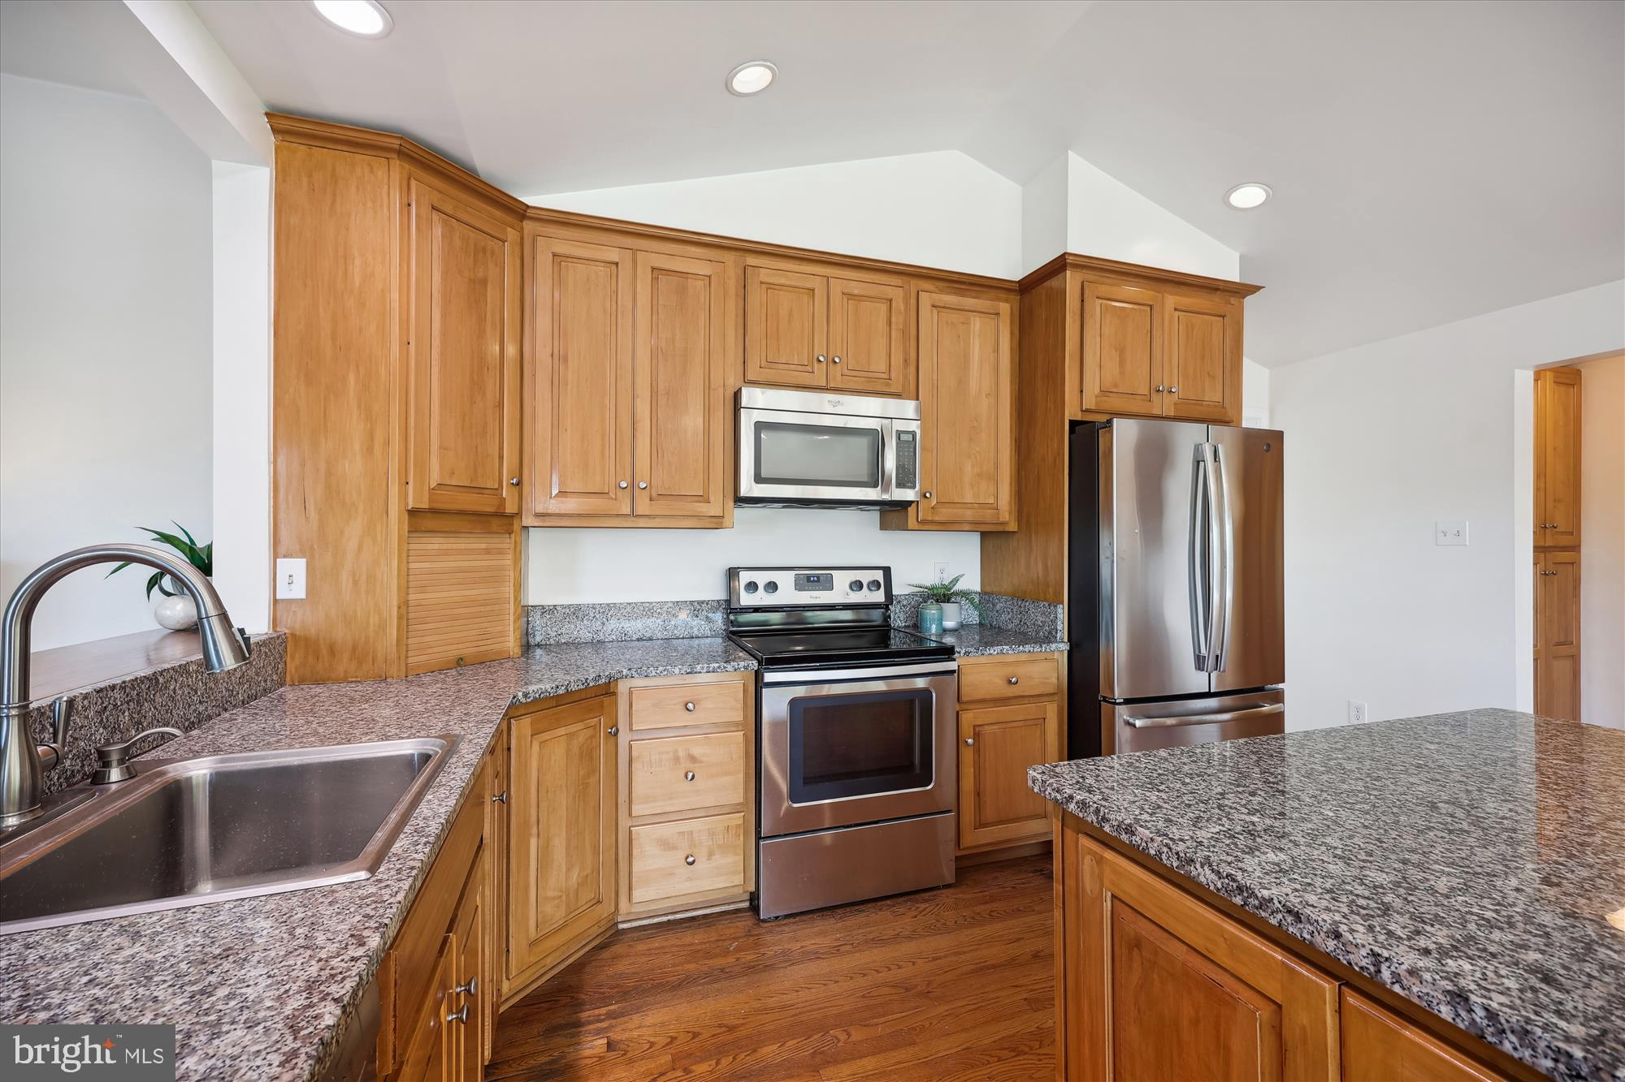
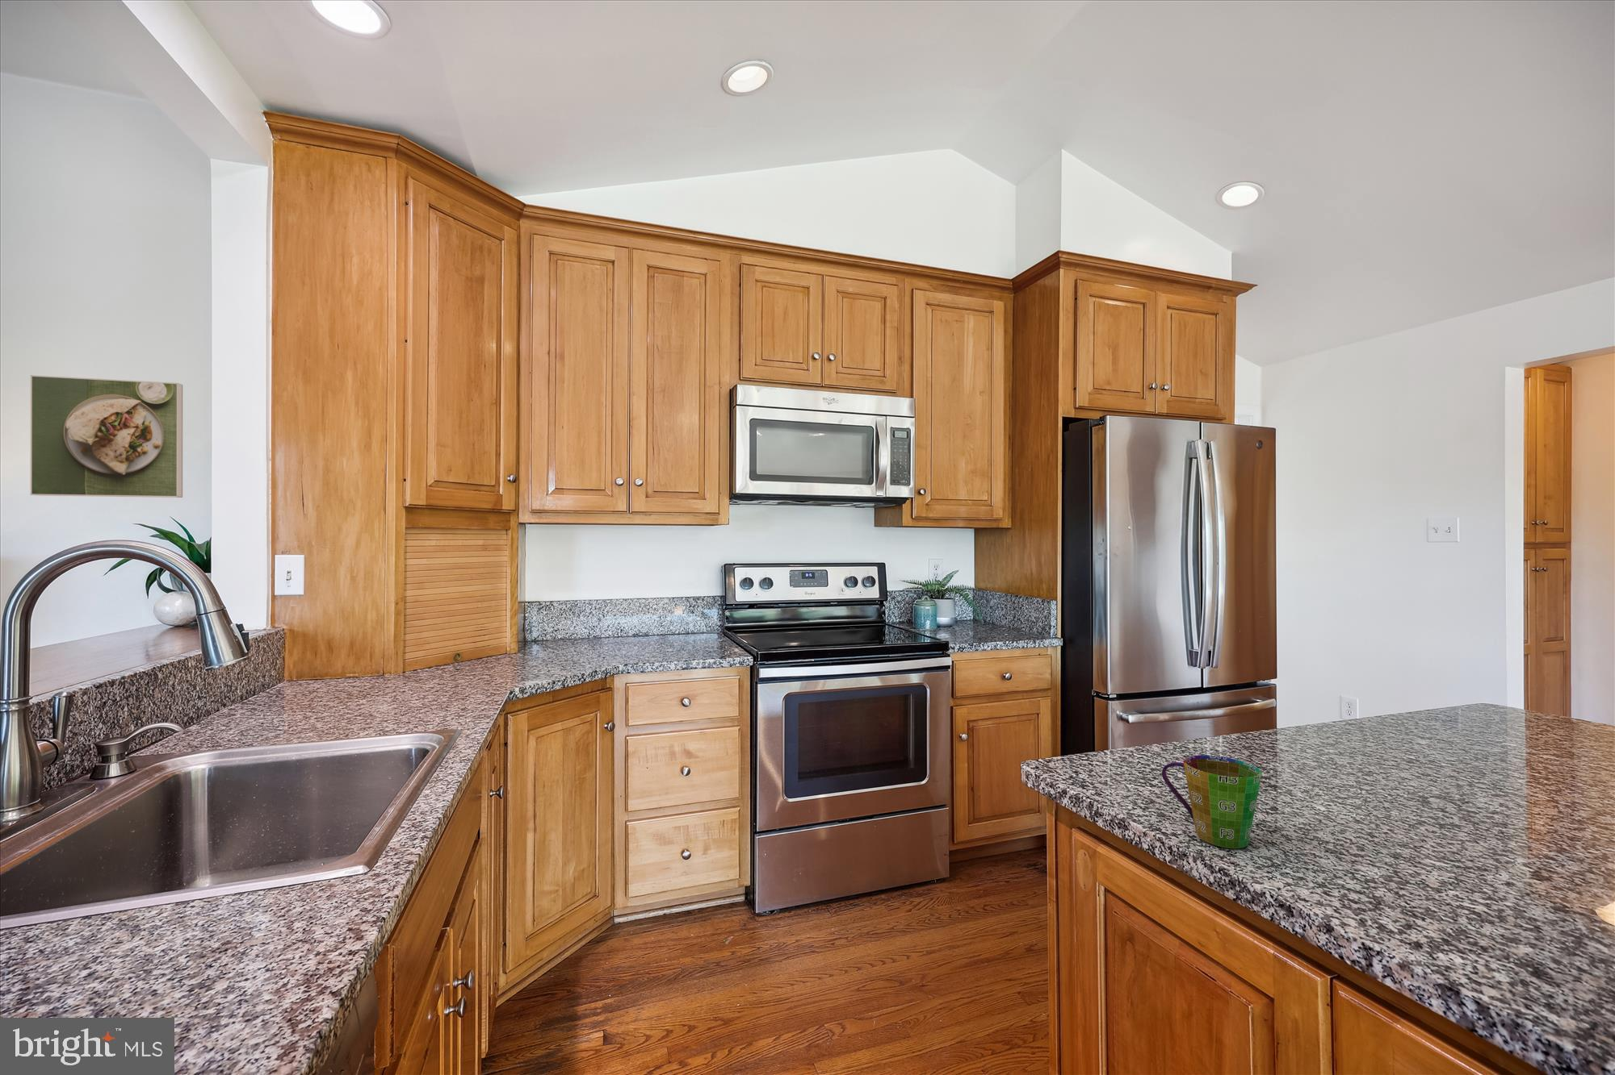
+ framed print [30,374,184,498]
+ cup [1161,753,1263,849]
